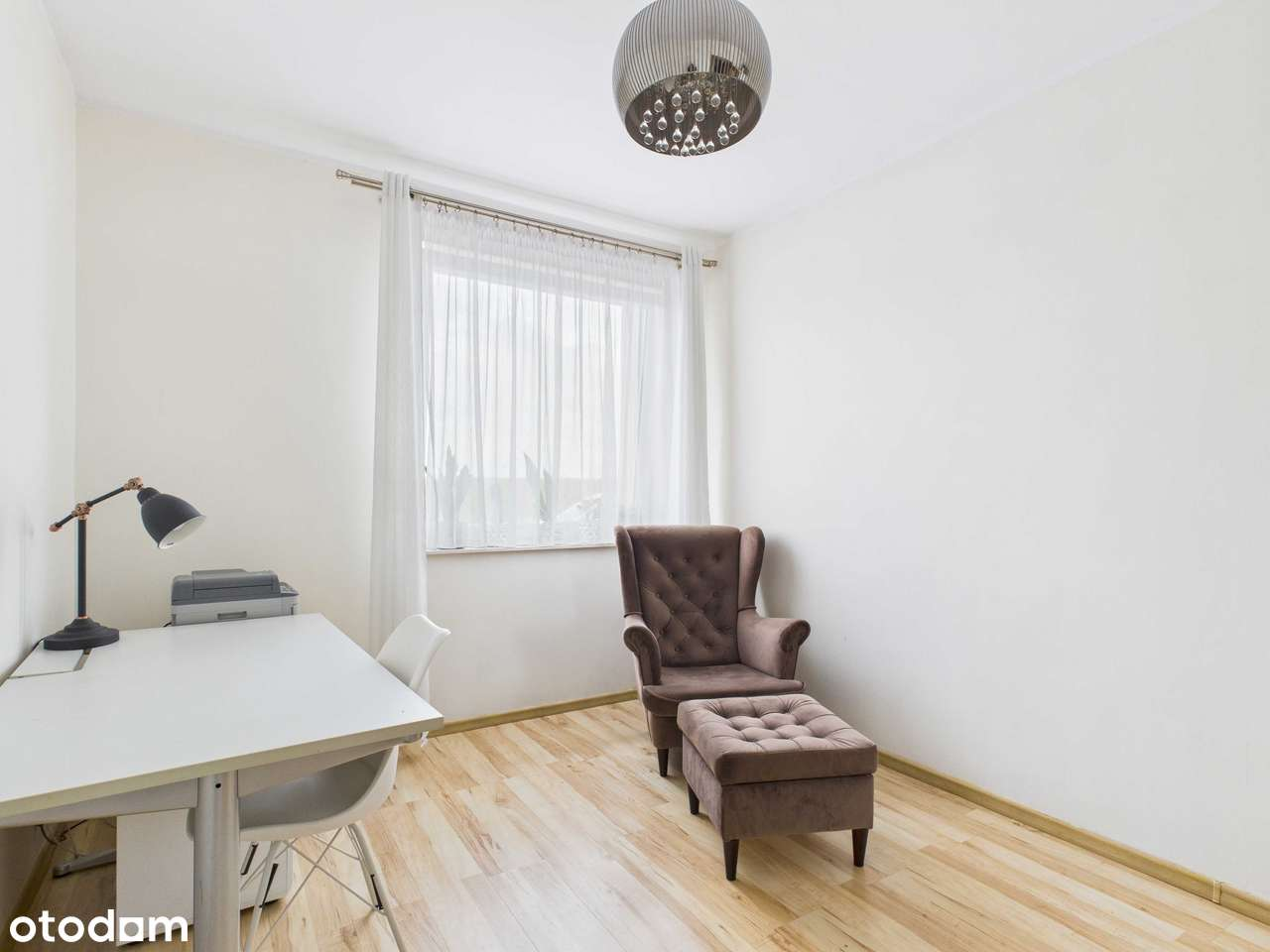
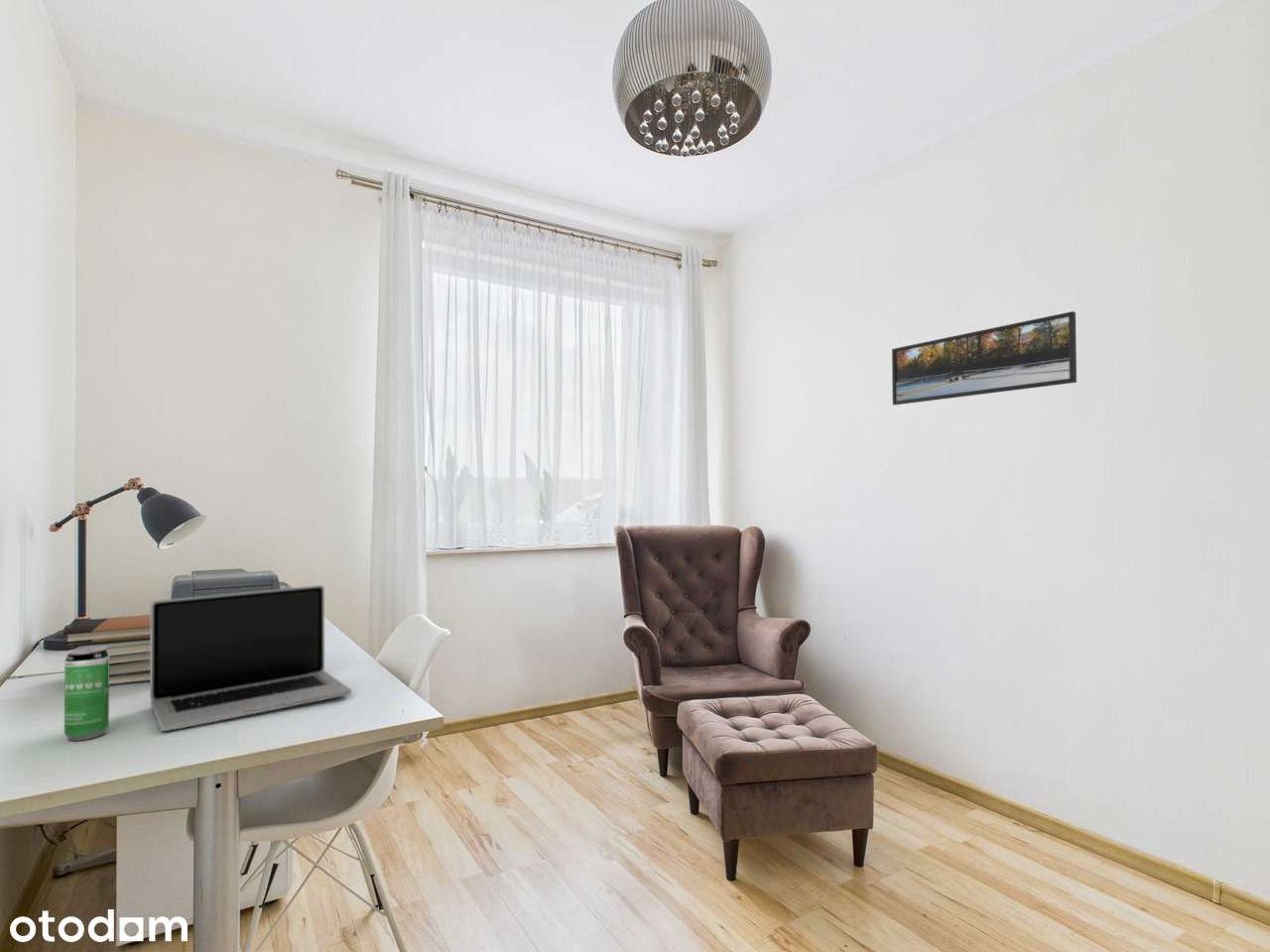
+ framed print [891,310,1078,406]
+ beverage can [64,646,110,742]
+ laptop [149,584,352,732]
+ book stack [63,614,151,687]
